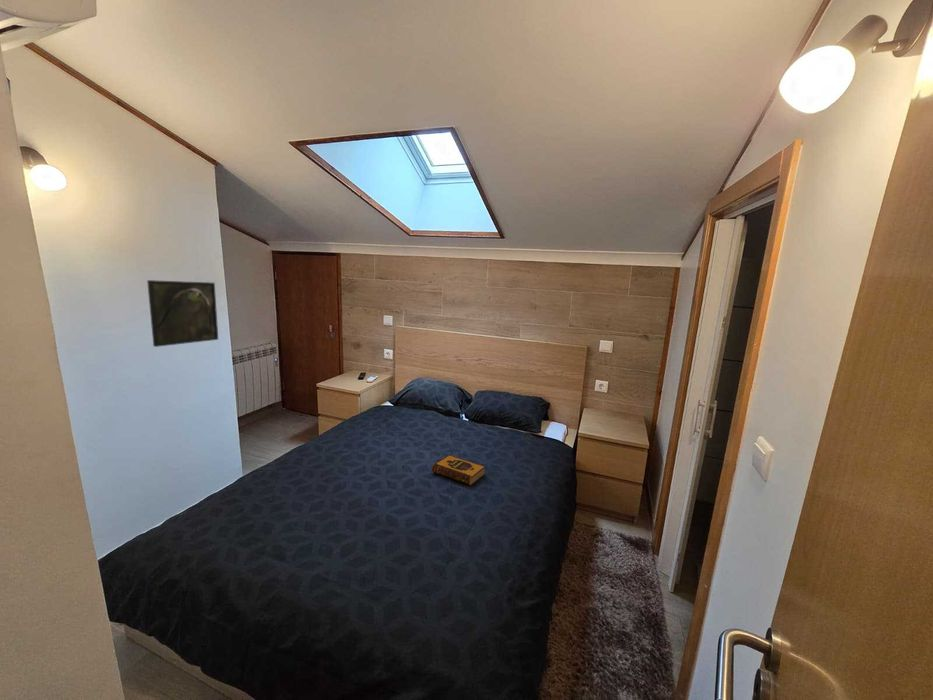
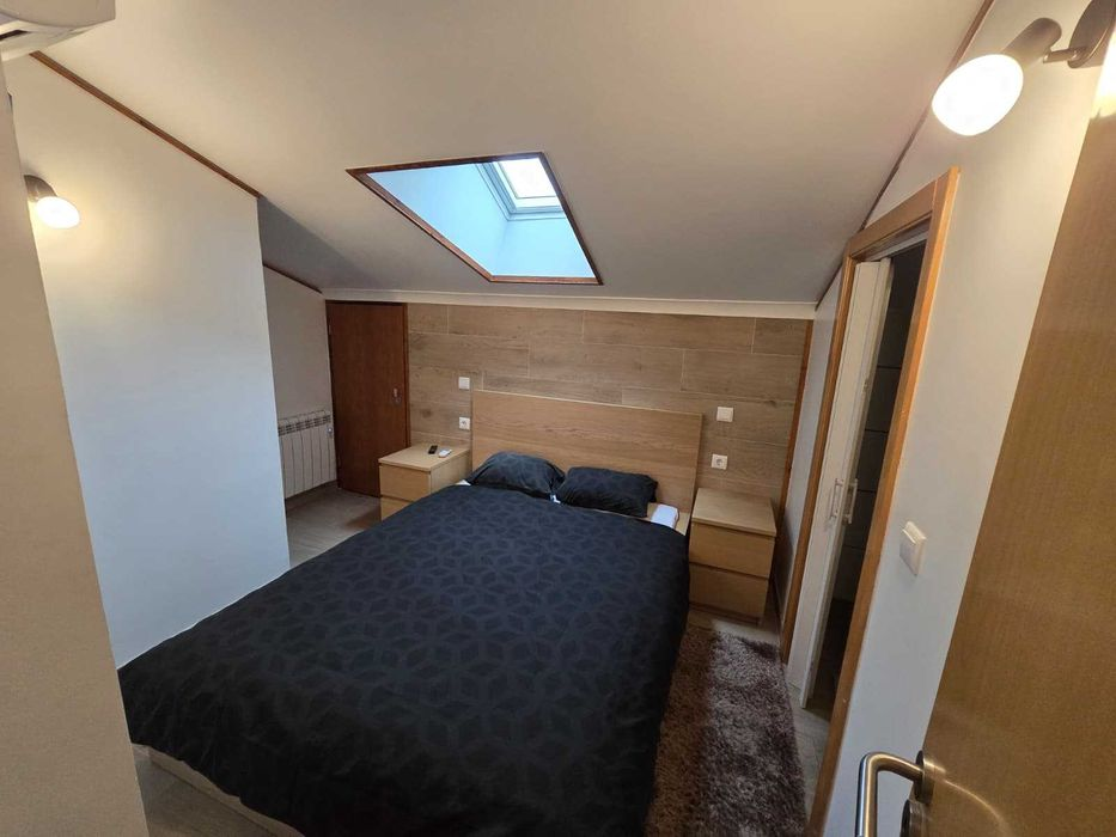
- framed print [146,279,219,348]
- hardback book [431,454,486,487]
